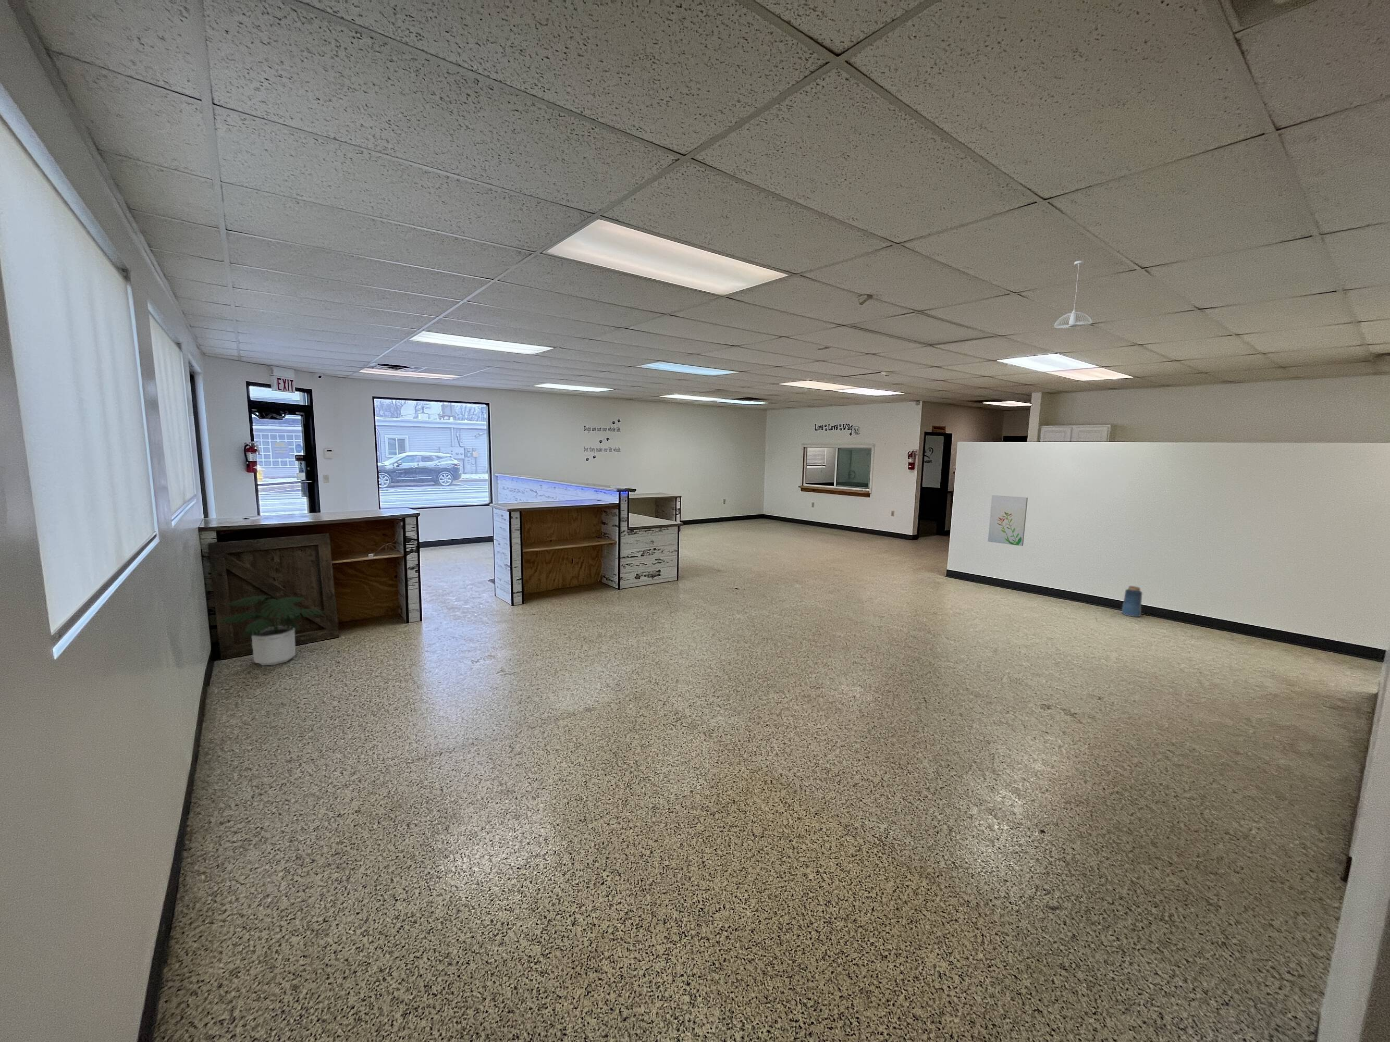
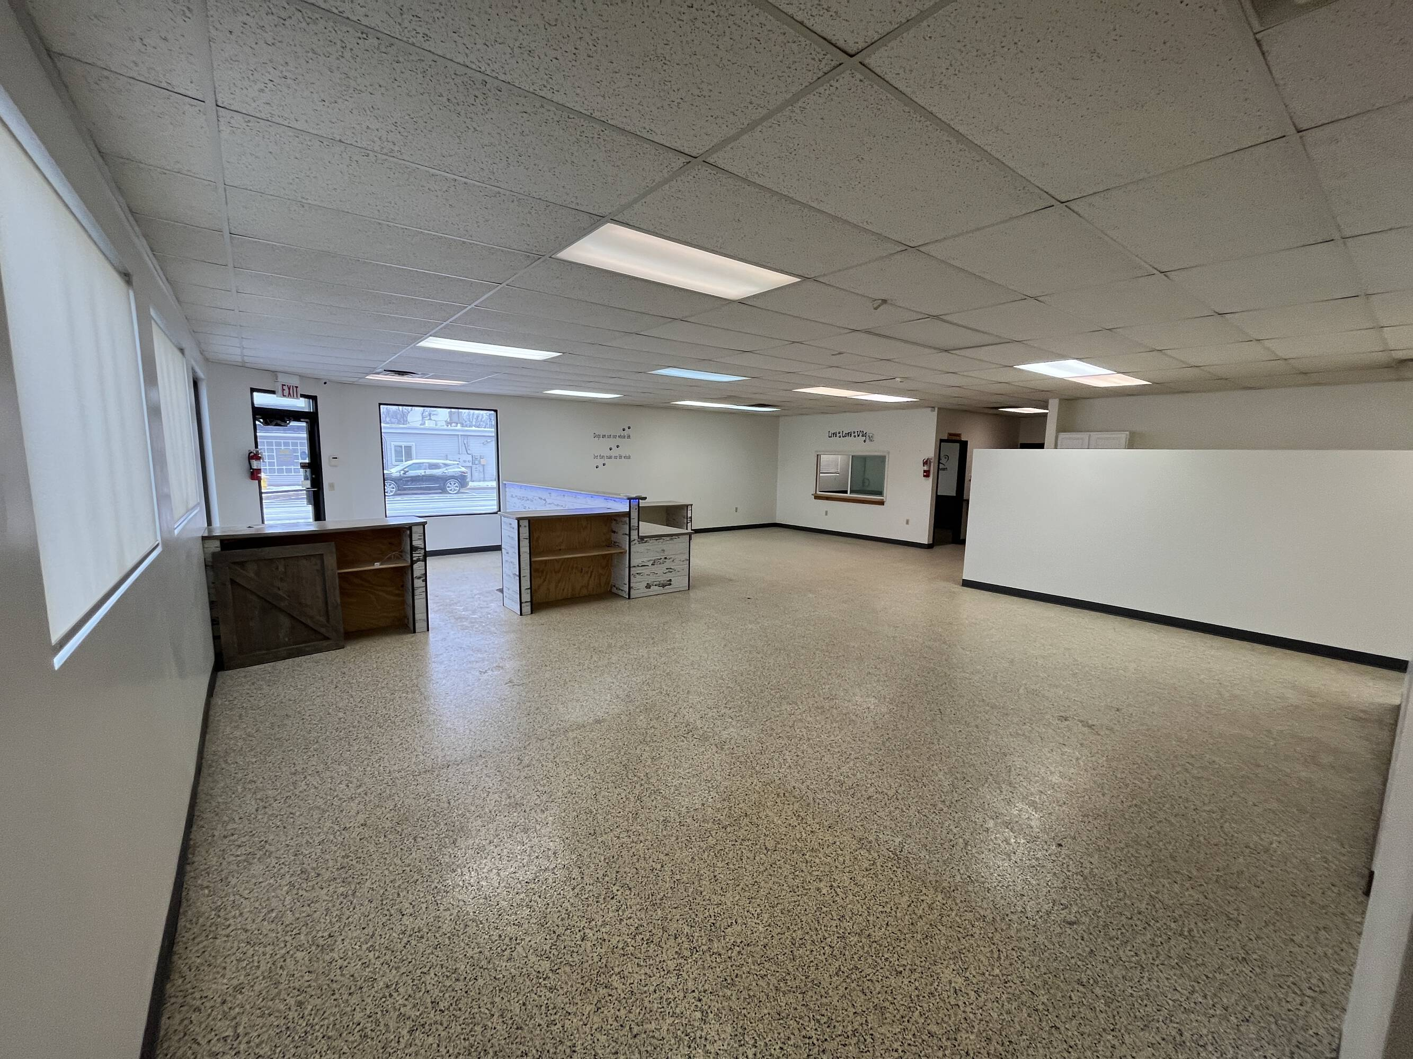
- wall art [987,495,1029,546]
- pendant light [1053,260,1092,329]
- potted plant [219,595,327,665]
- vase [1121,586,1143,617]
